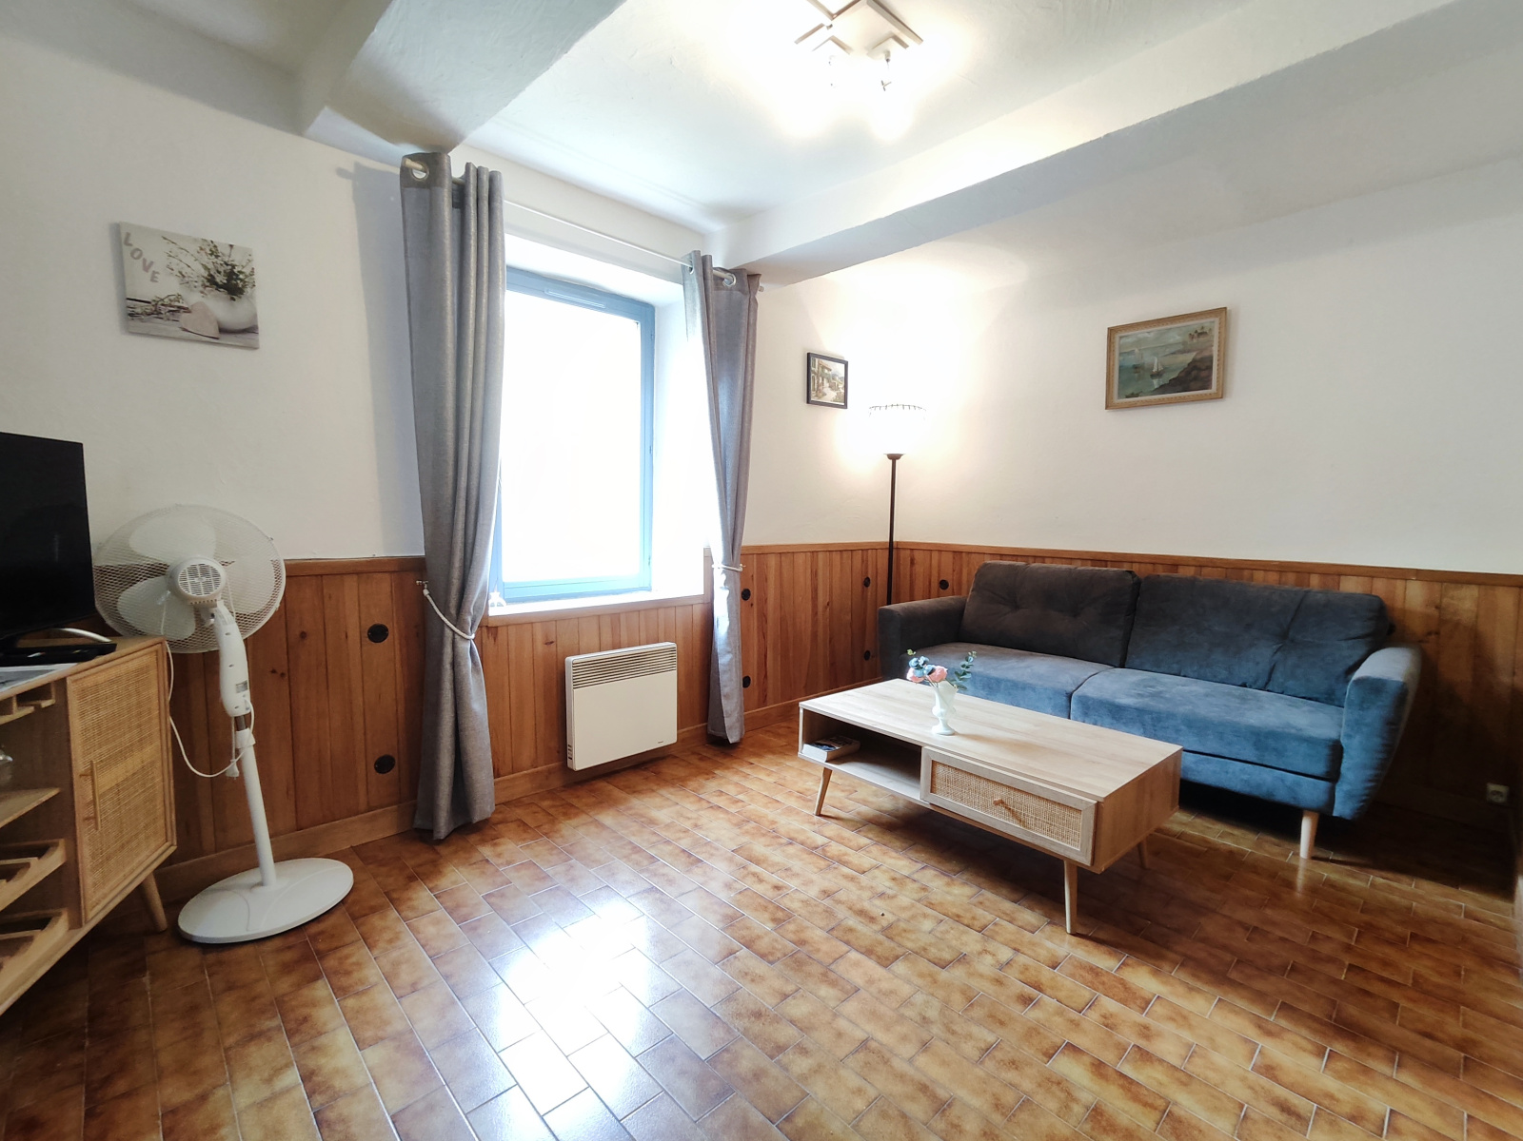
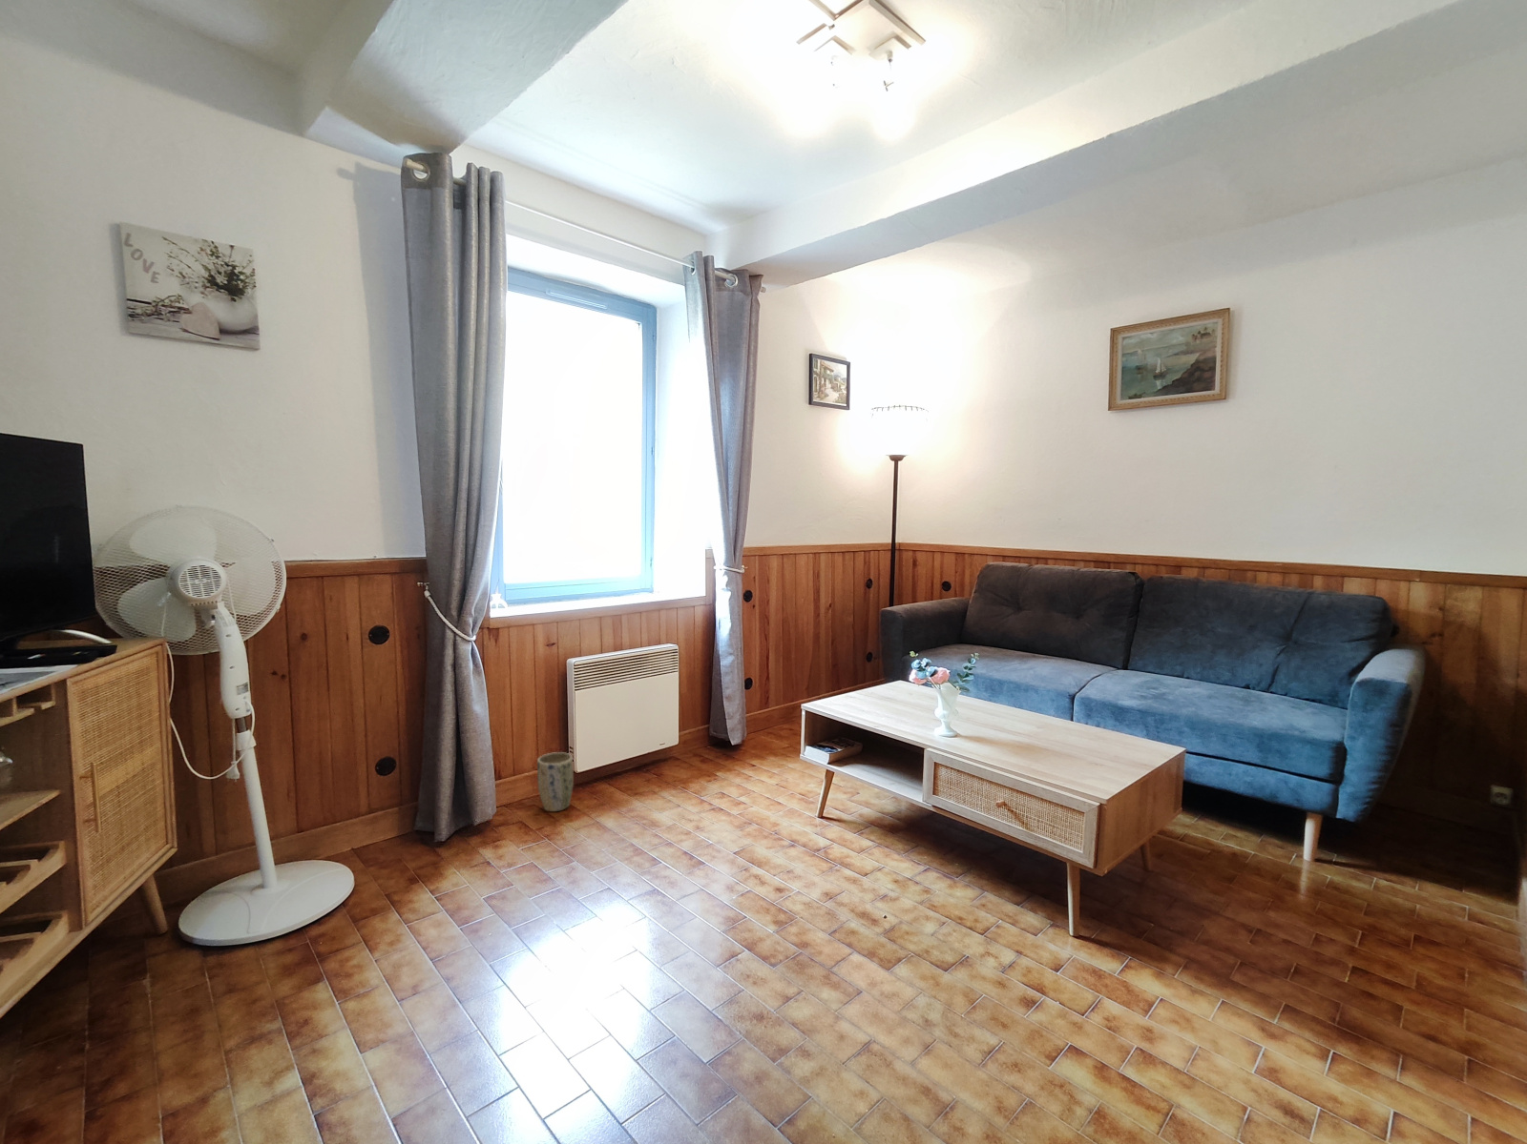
+ plant pot [536,751,575,812]
